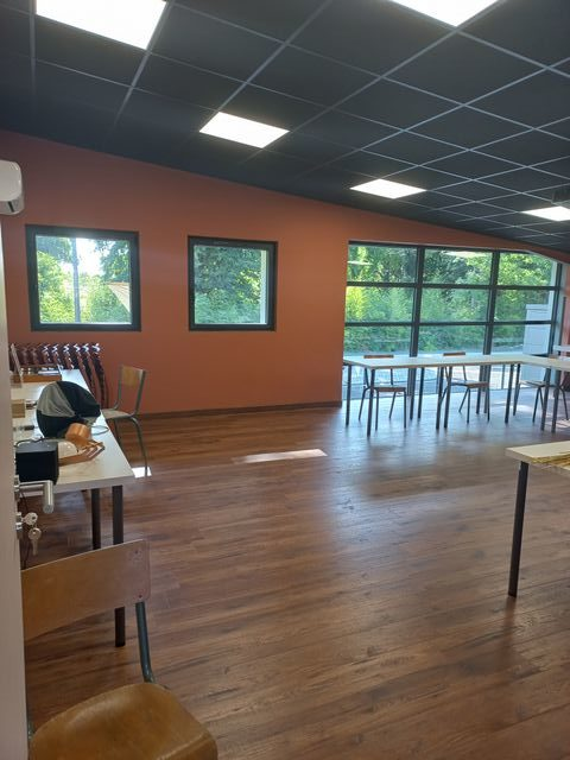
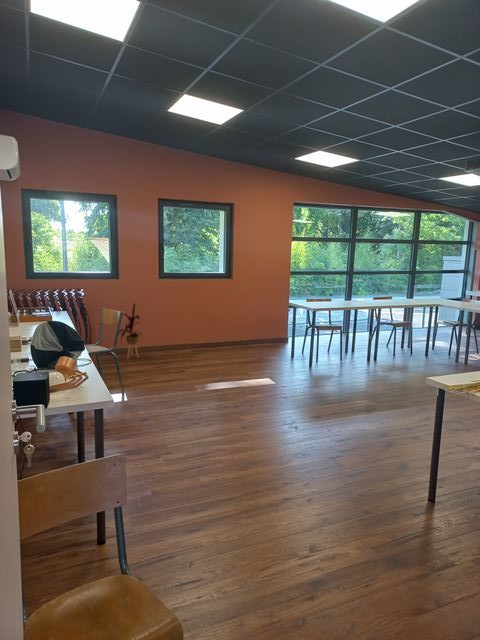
+ house plant [118,302,144,359]
